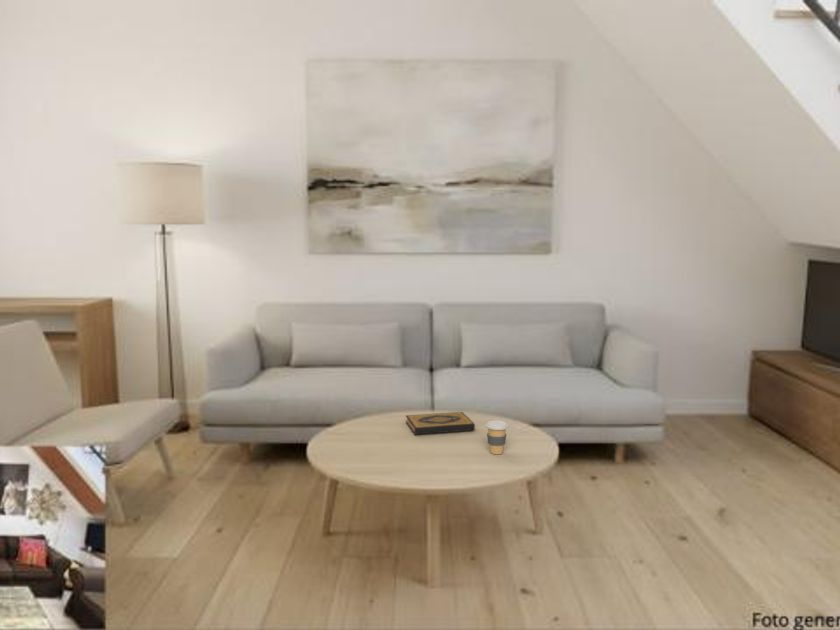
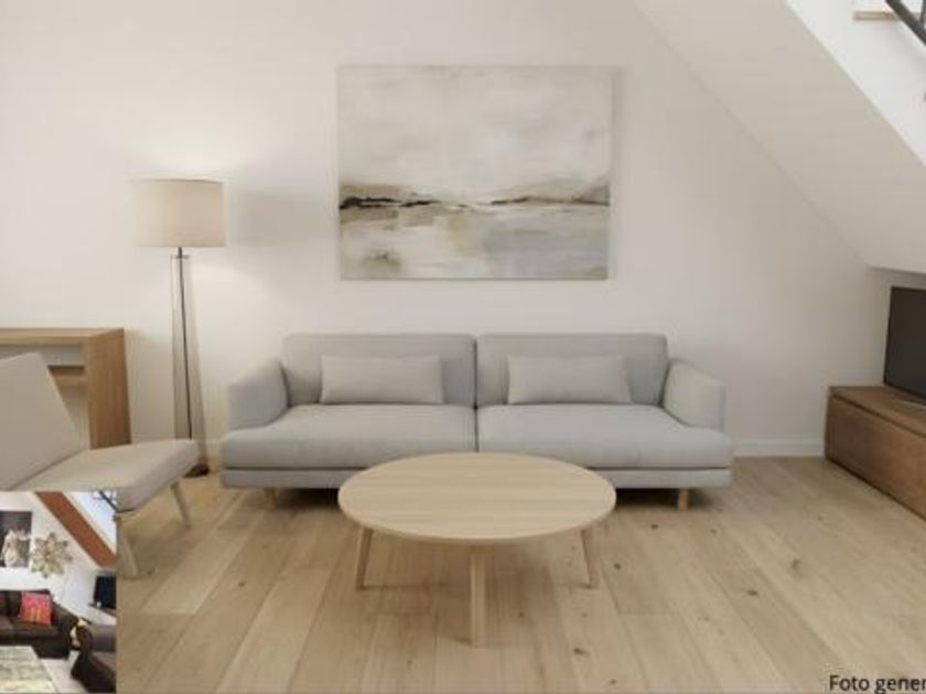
- coffee cup [485,420,509,455]
- hardback book [405,411,476,435]
